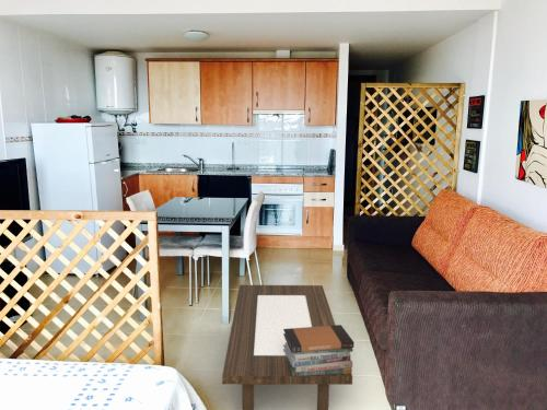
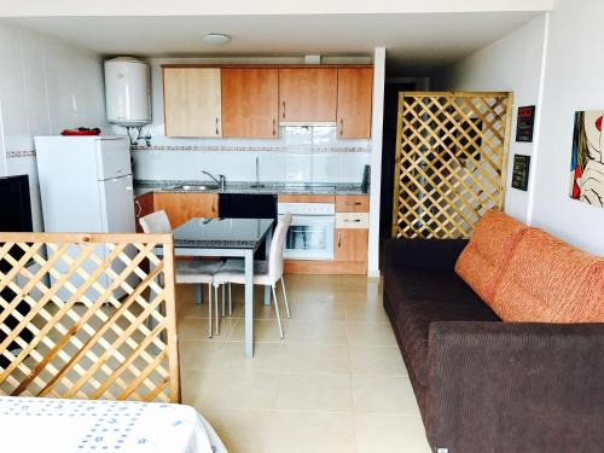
- coffee table [221,284,353,410]
- book stack [283,324,356,376]
